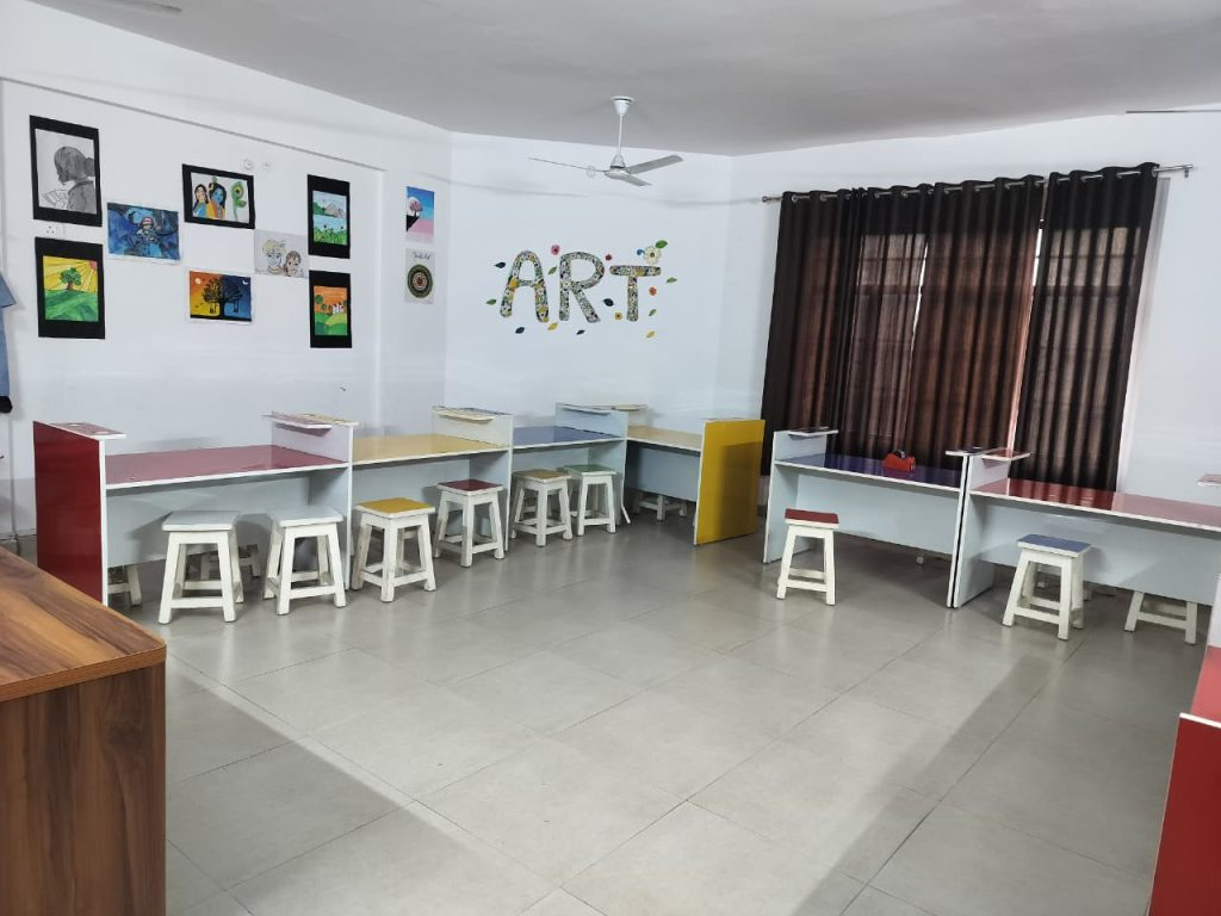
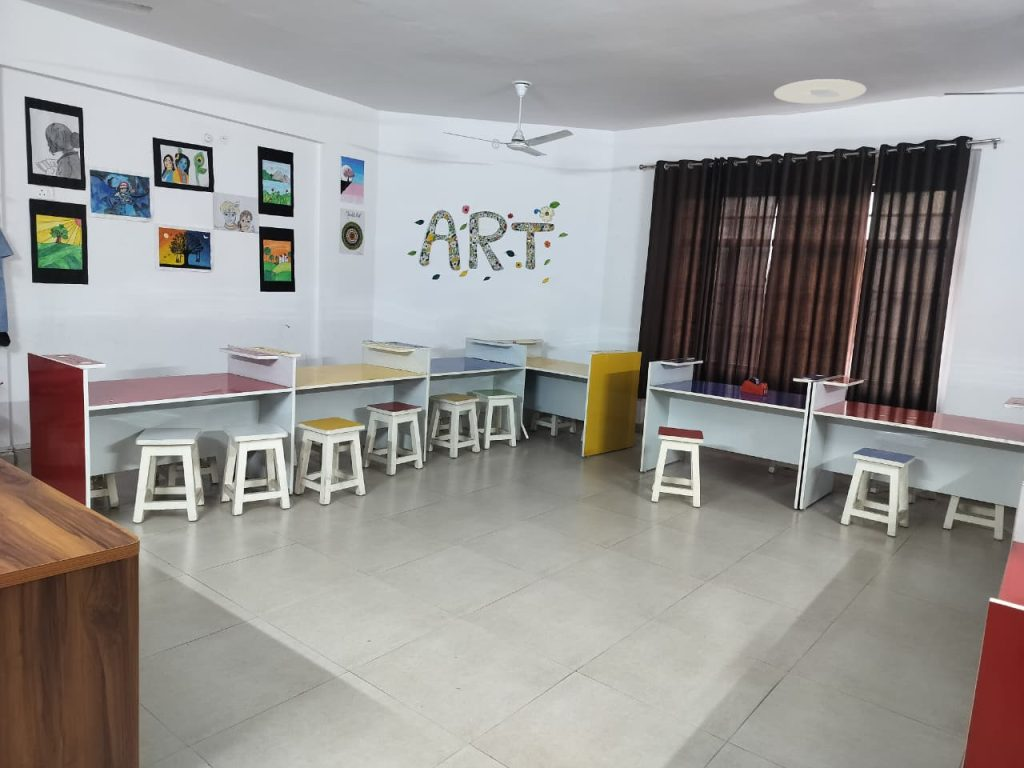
+ ceiling light [773,78,867,105]
